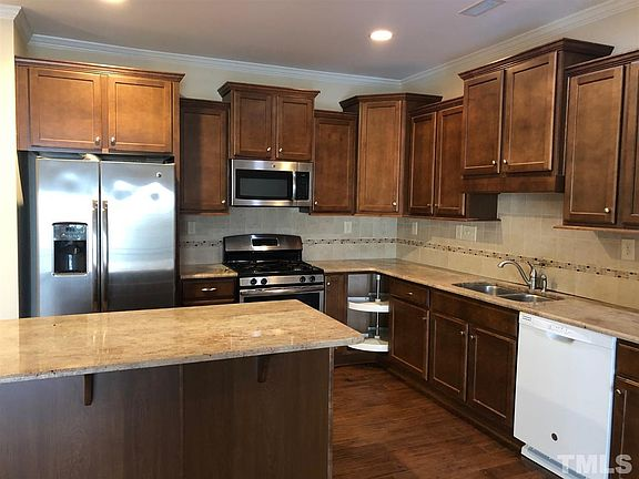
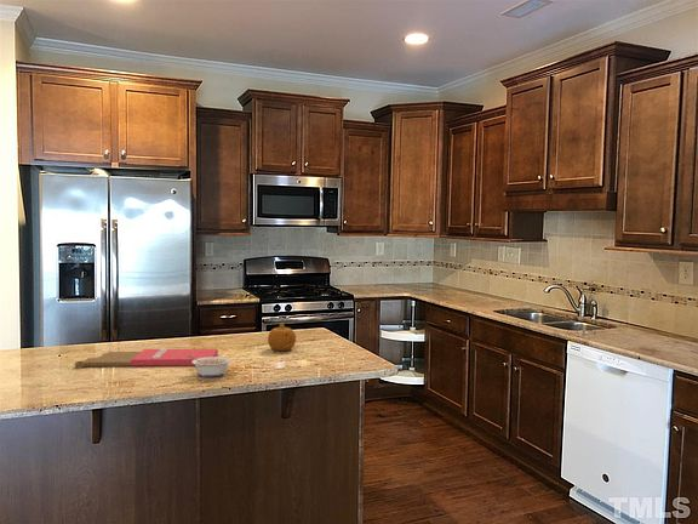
+ legume [188,355,233,378]
+ cutting board [74,347,219,369]
+ fruit [267,321,297,352]
